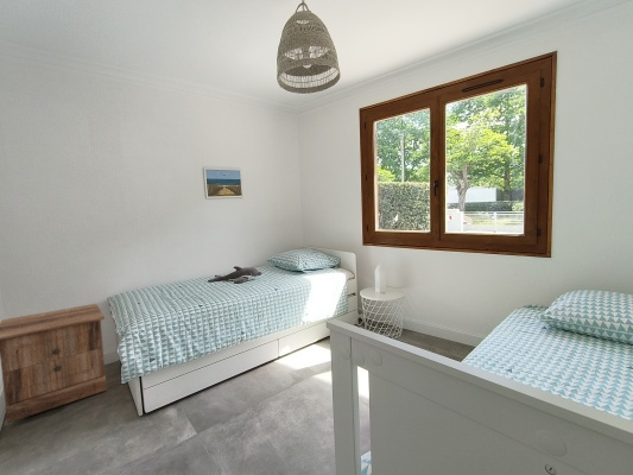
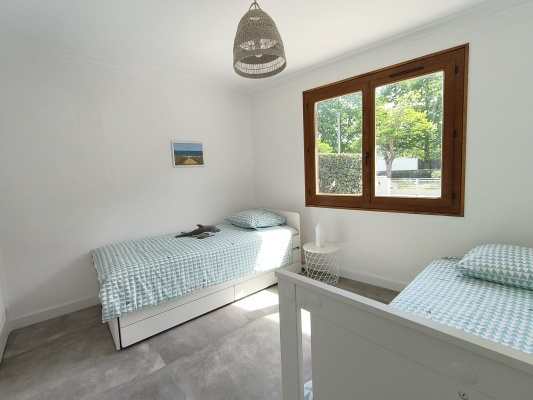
- nightstand [0,303,108,424]
